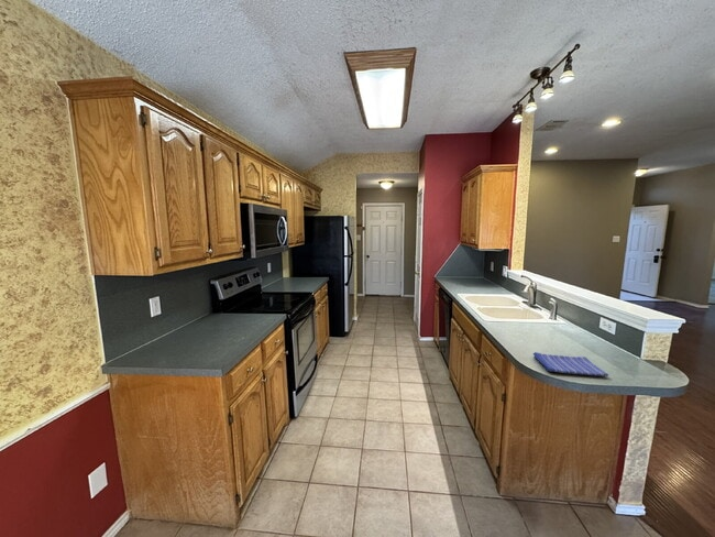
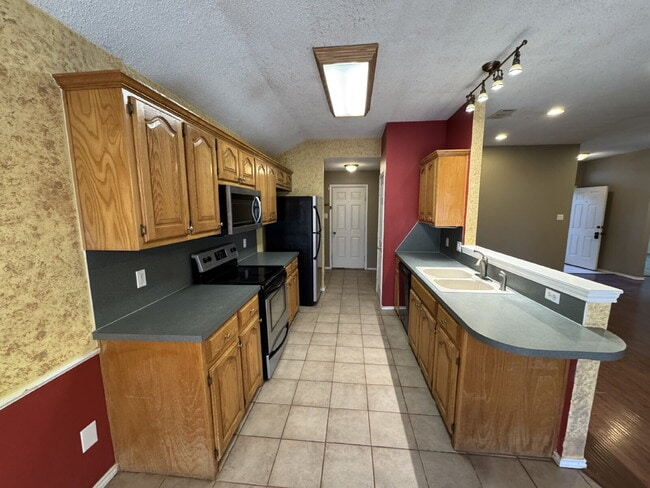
- dish towel [532,351,609,377]
